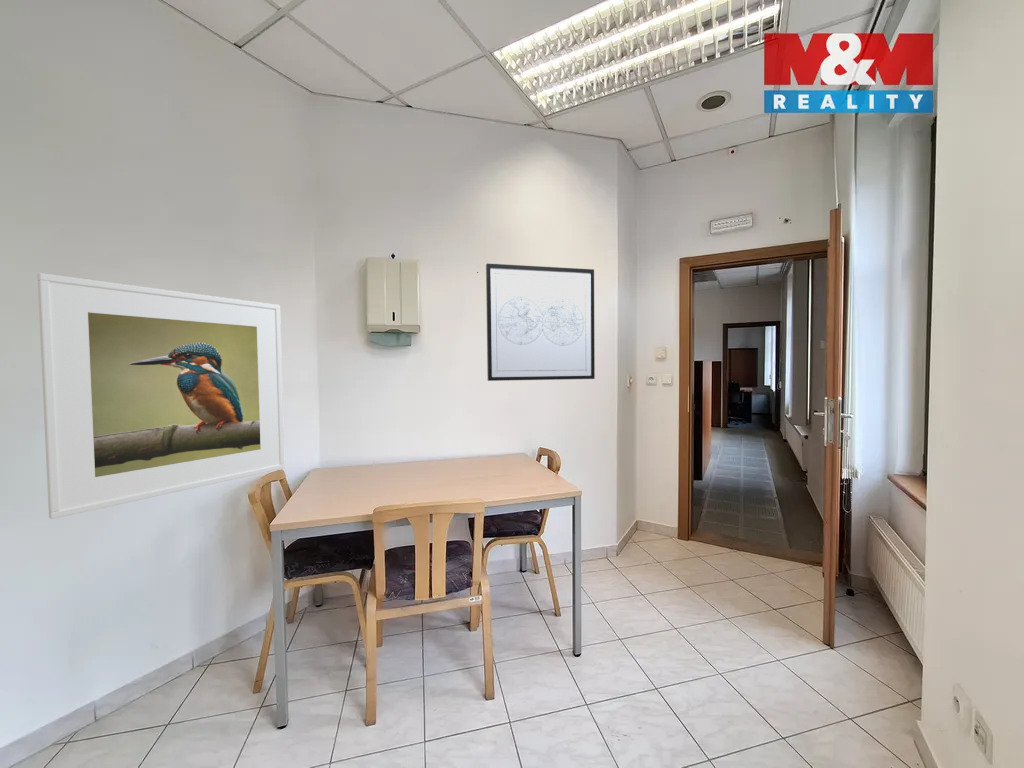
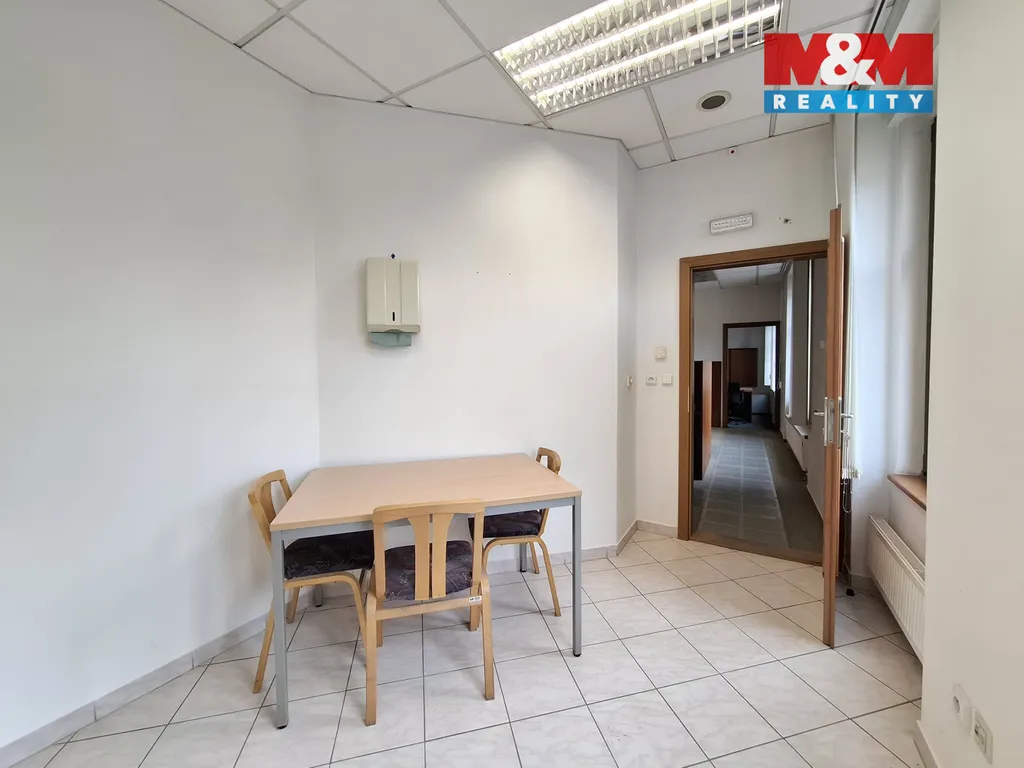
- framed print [36,272,286,520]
- wall art [485,262,596,382]
